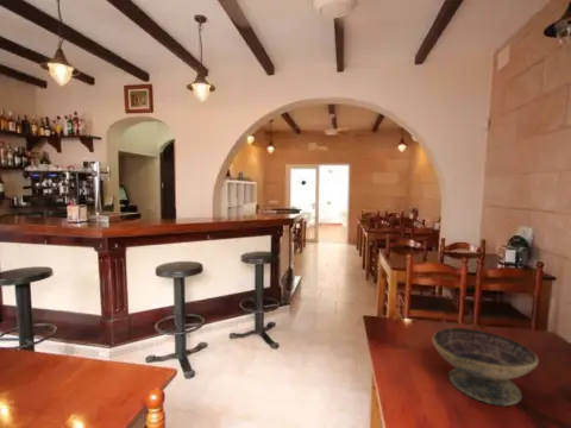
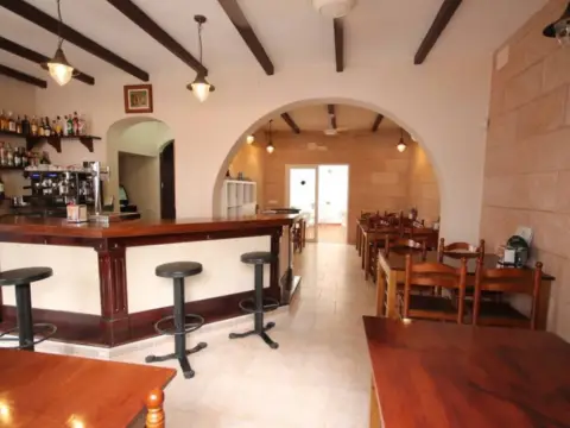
- decorative bowl [432,327,539,407]
